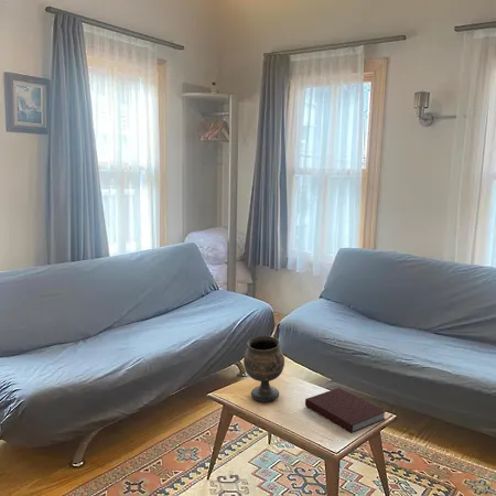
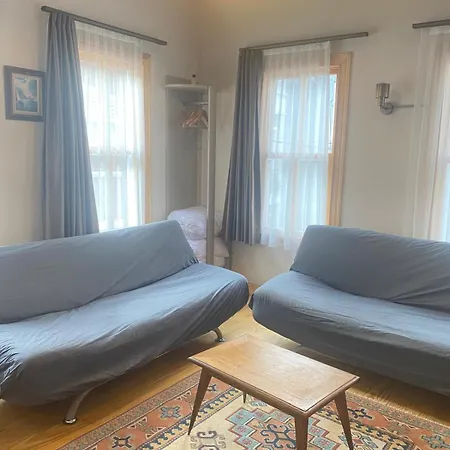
- notebook [304,387,387,434]
- goblet [242,335,285,403]
